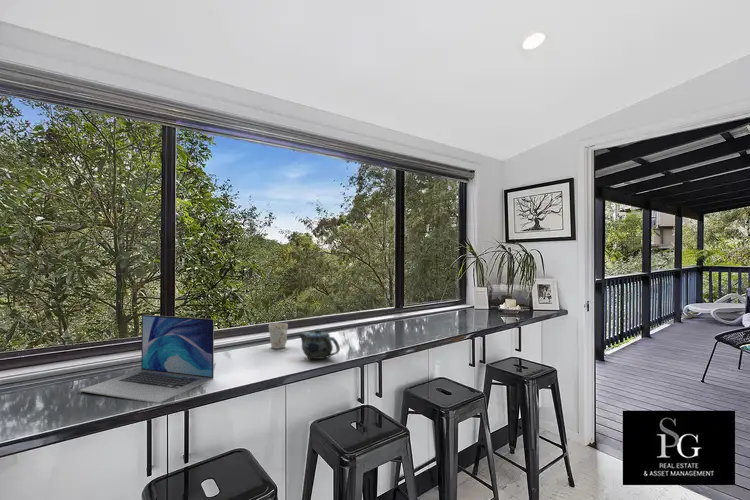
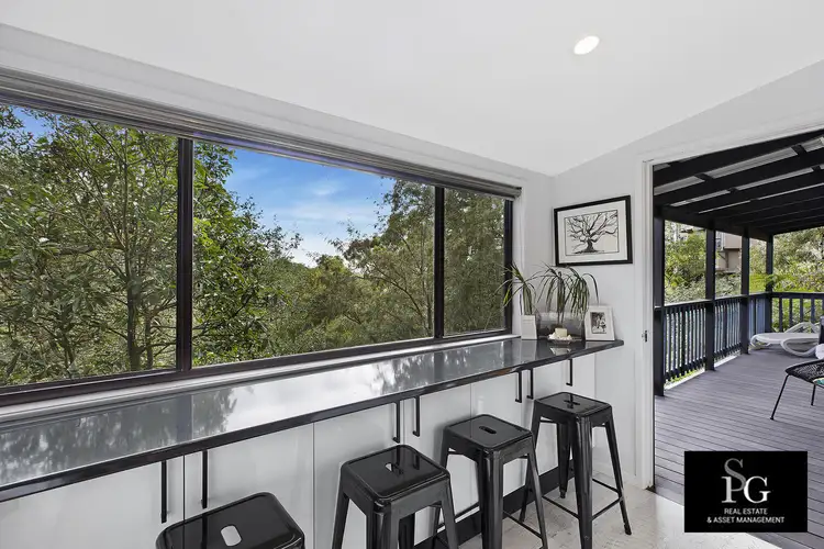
- mug [268,322,289,350]
- laptop [78,314,215,404]
- chinaware [298,328,341,360]
